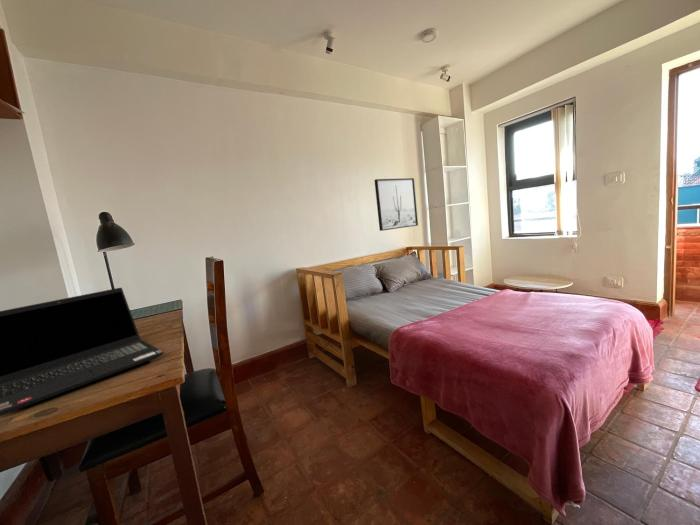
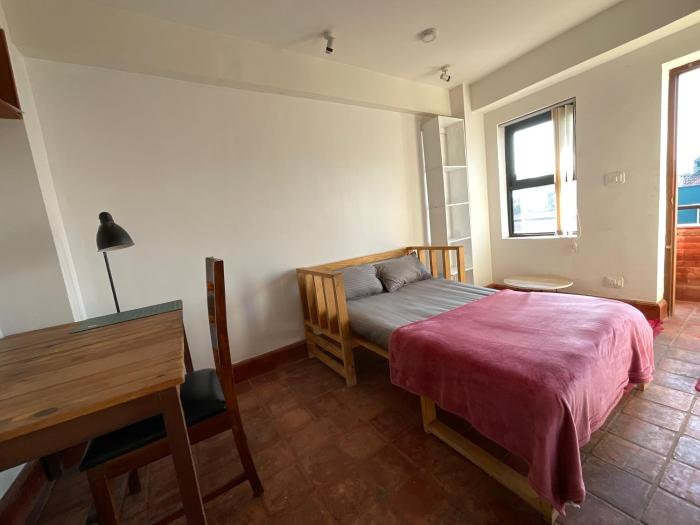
- laptop computer [0,287,165,417]
- wall art [373,177,419,232]
